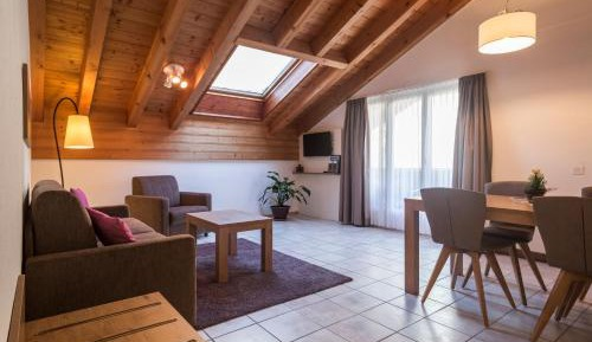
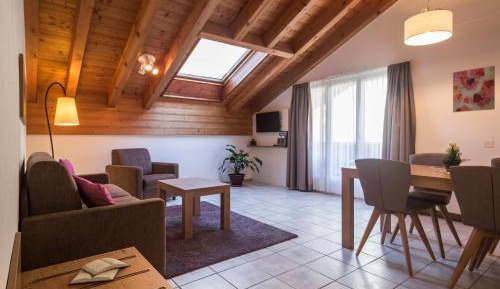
+ diary [67,257,132,285]
+ wall art [452,65,496,113]
